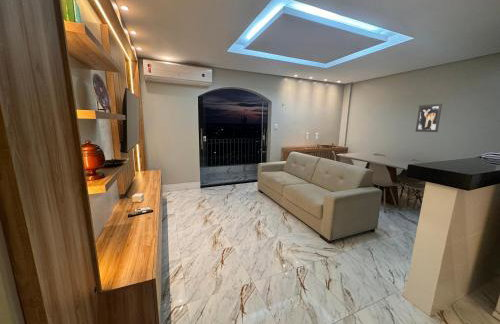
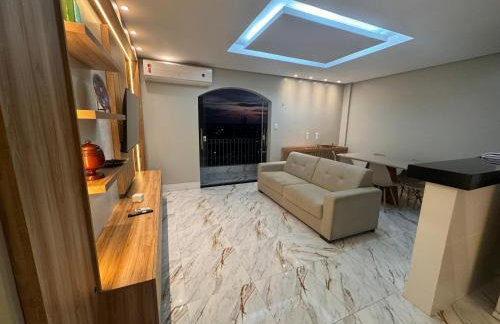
- wall art [415,103,443,133]
